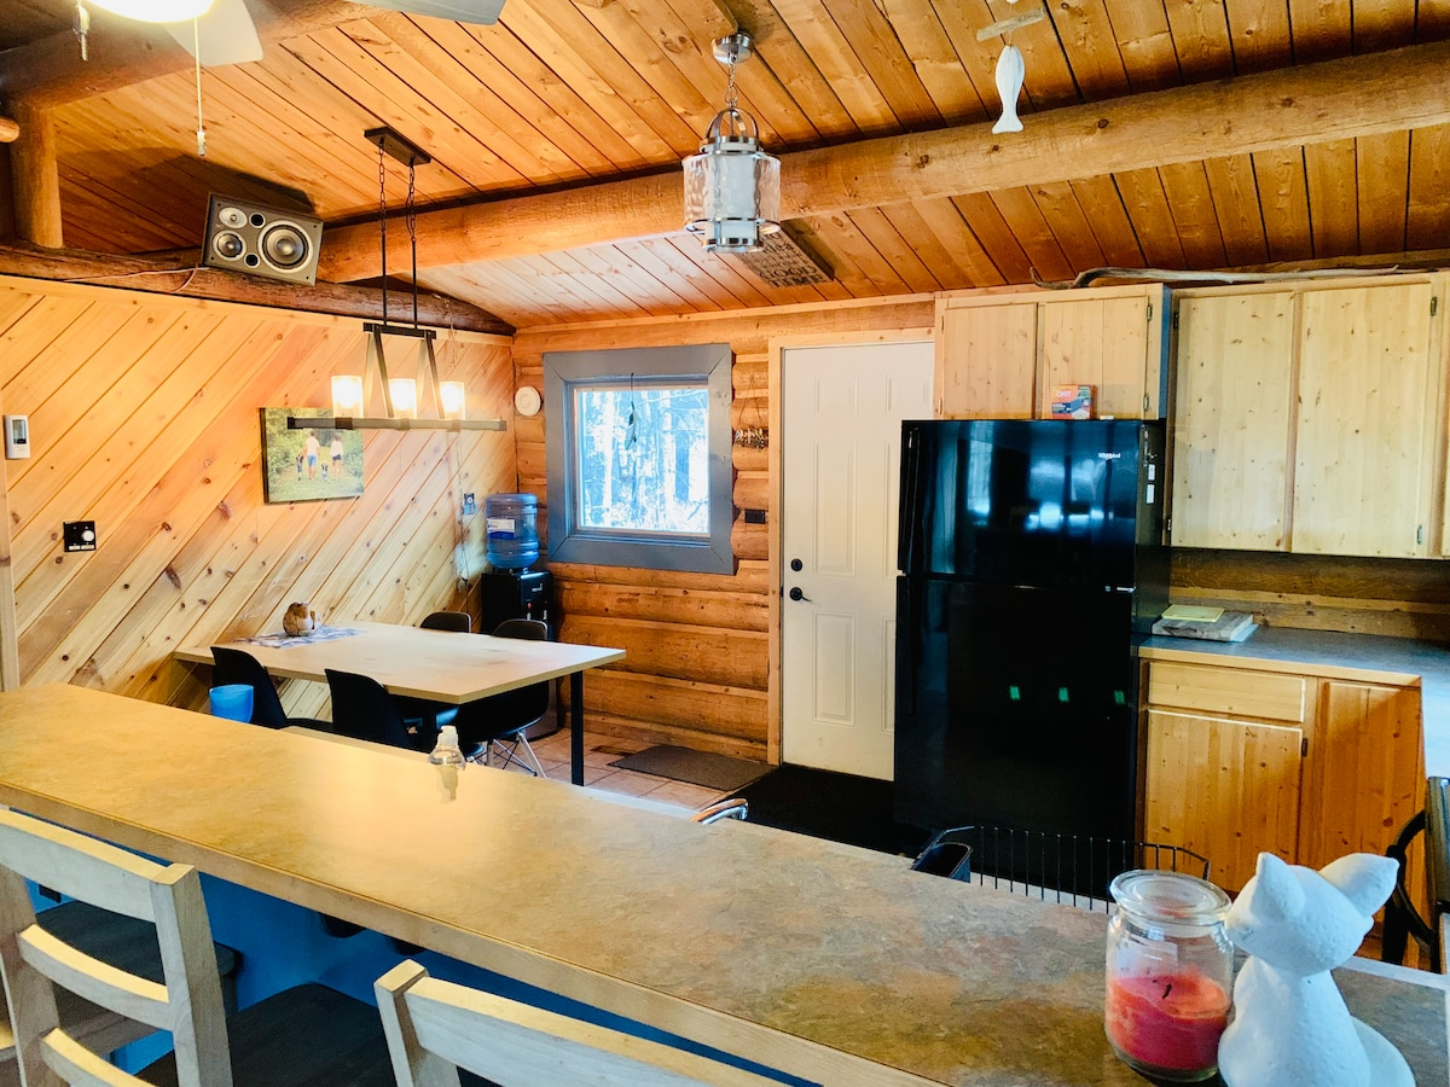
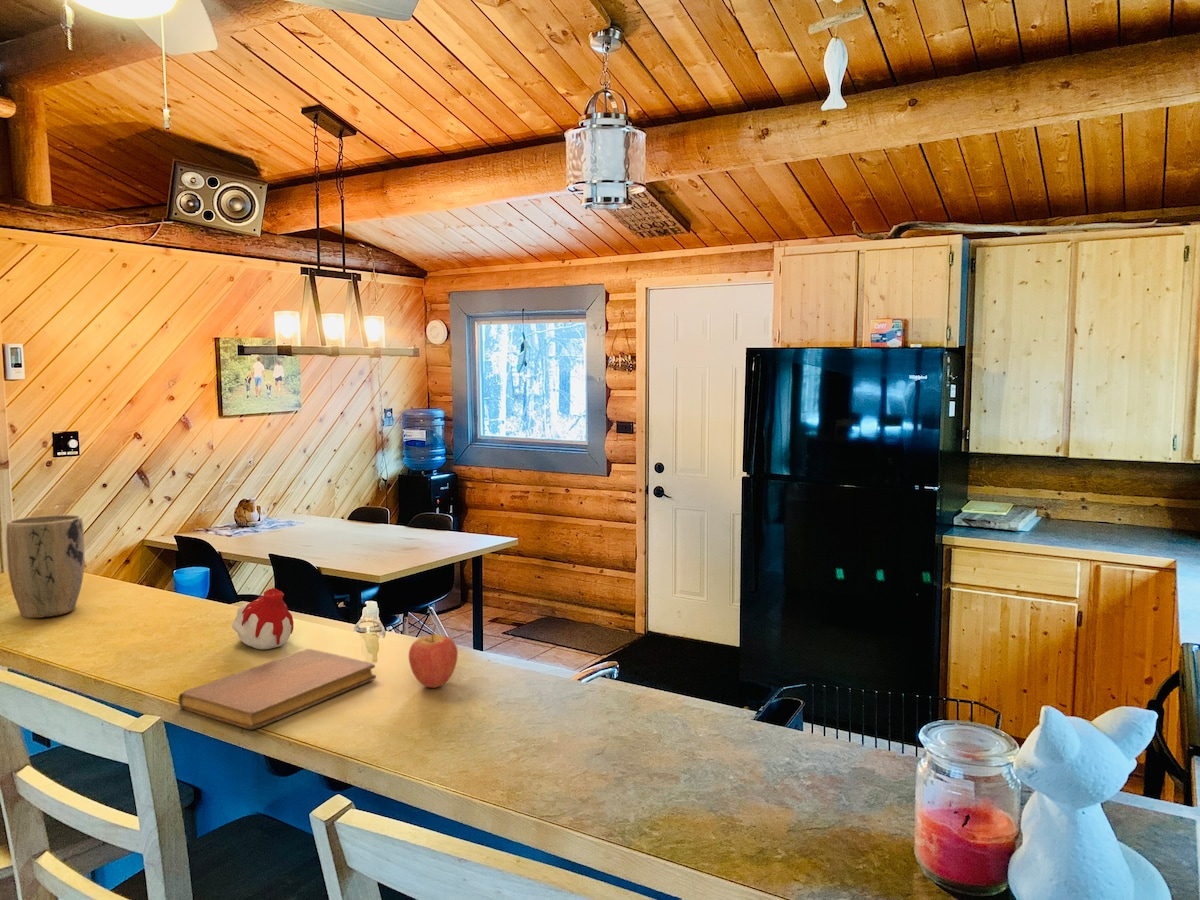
+ plant pot [5,514,85,619]
+ notebook [178,648,377,731]
+ fruit [408,623,459,689]
+ candle [231,587,294,651]
